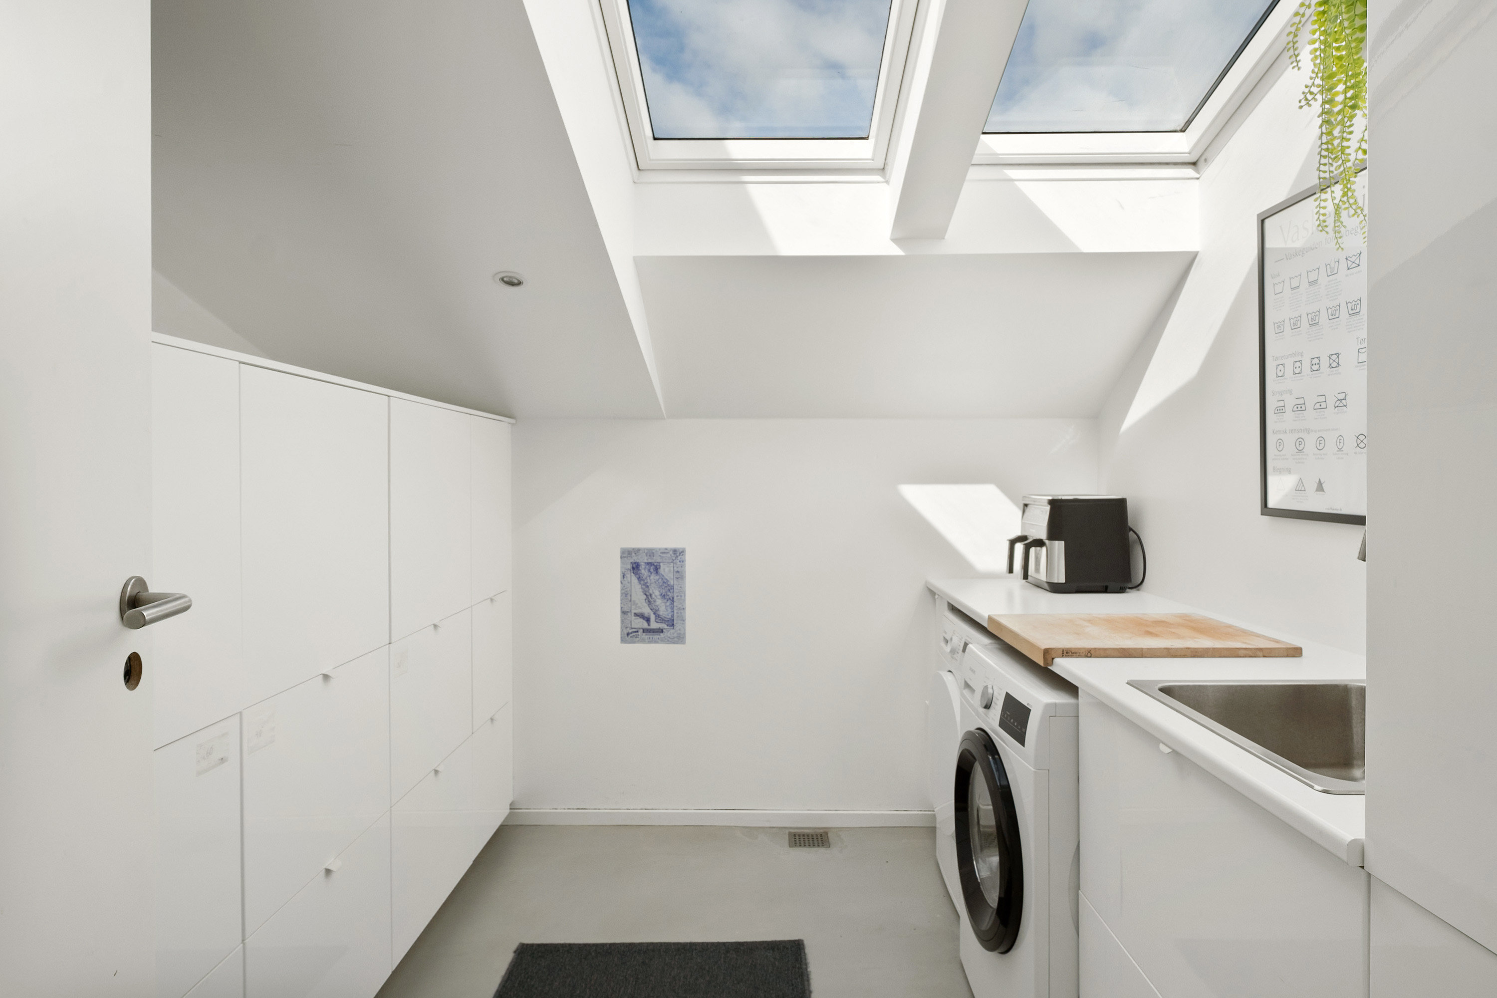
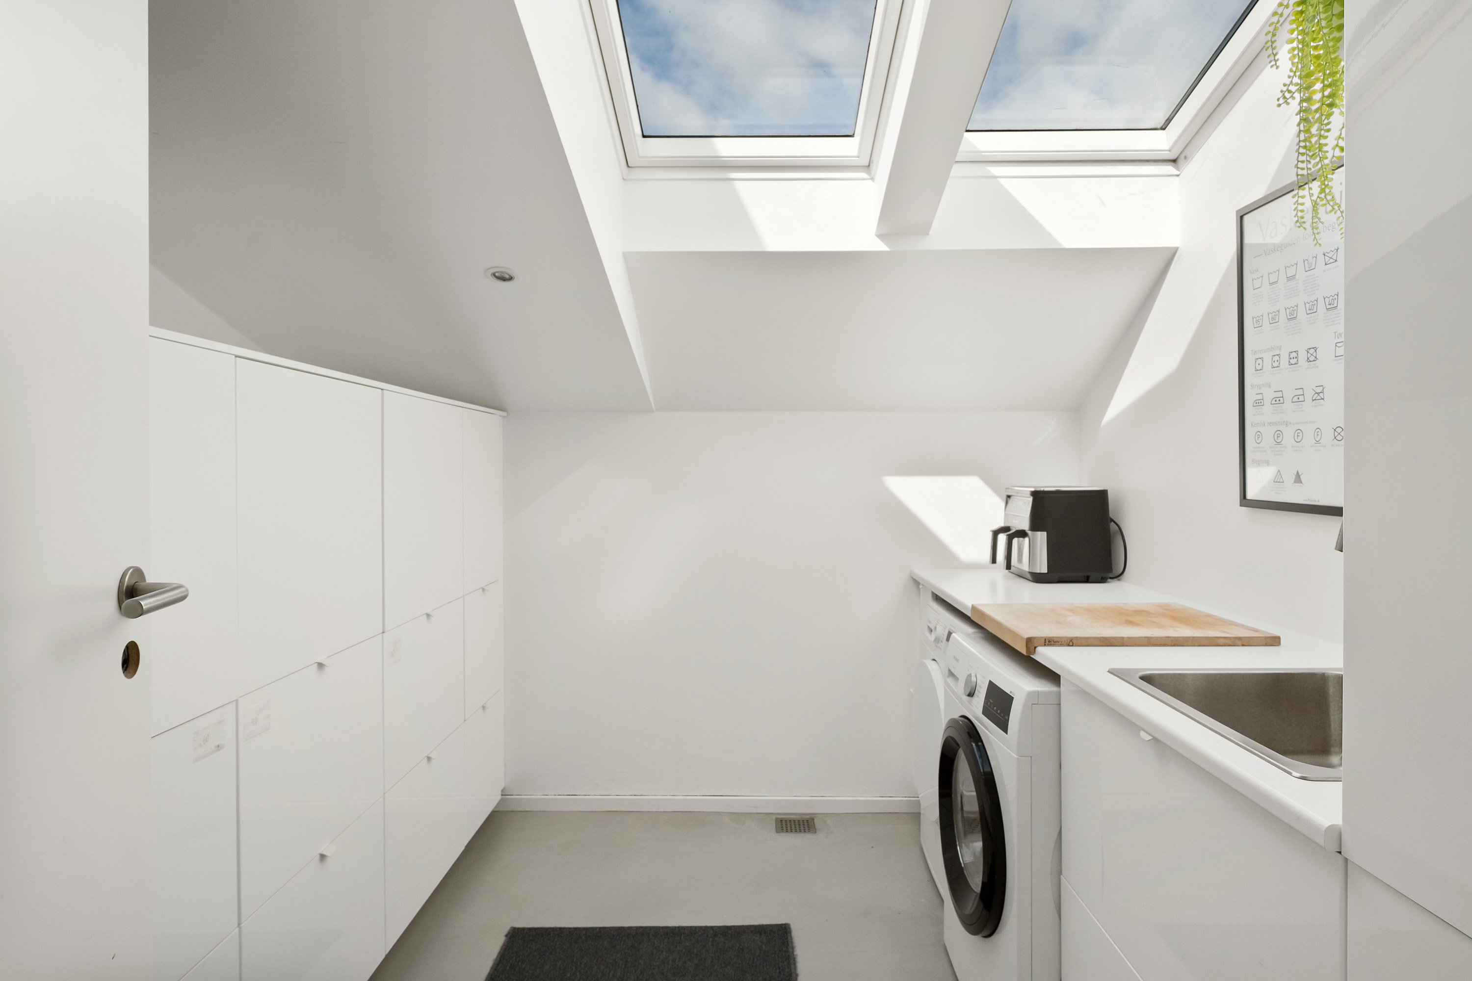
- wall art [619,547,686,645]
